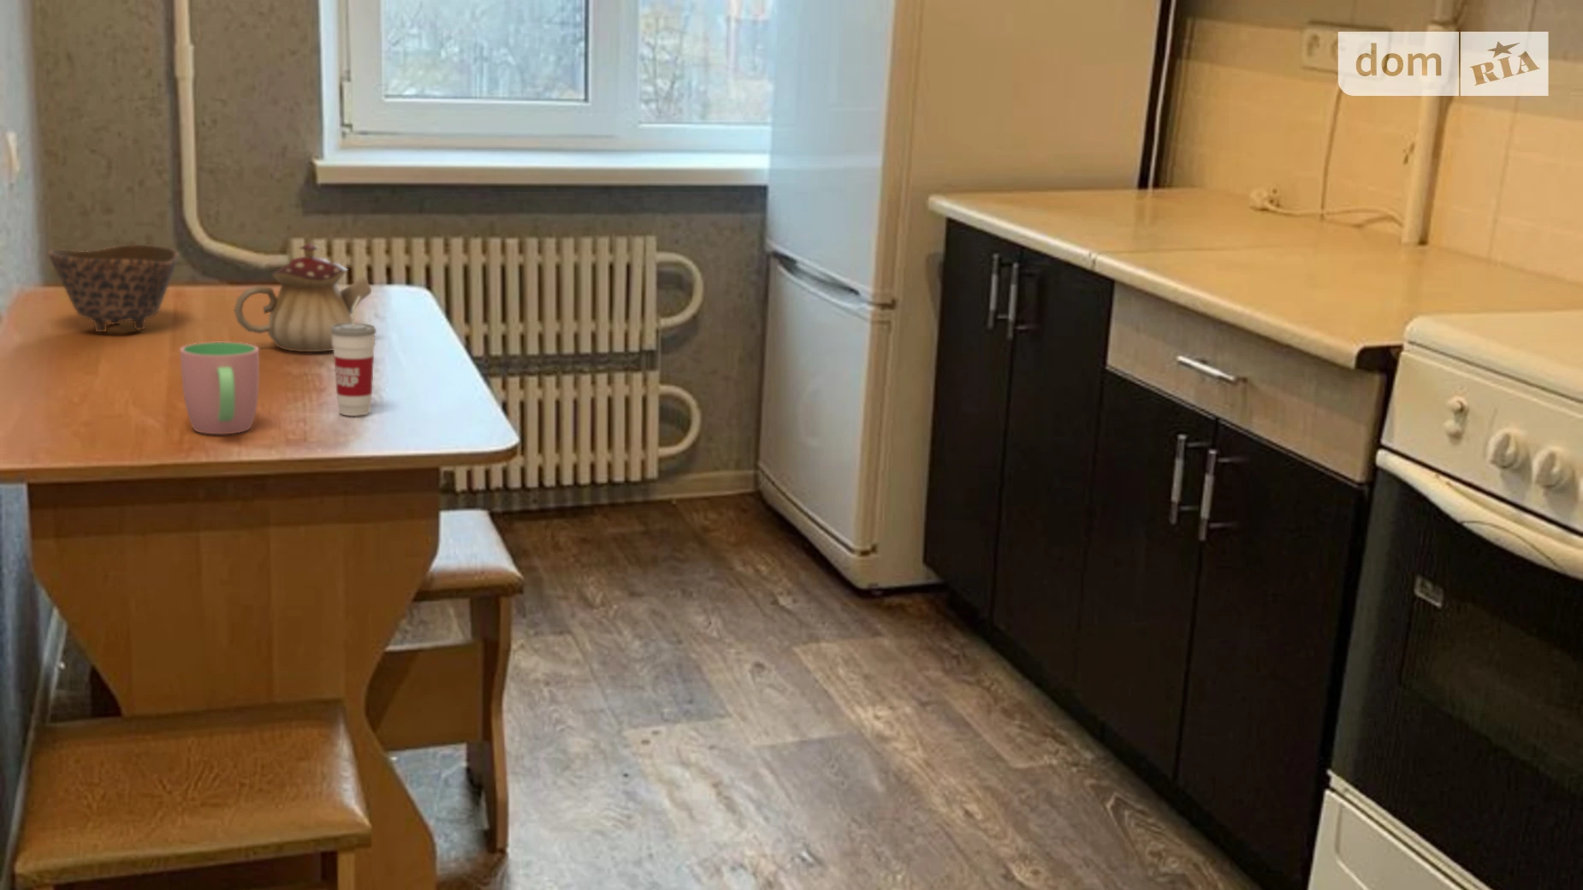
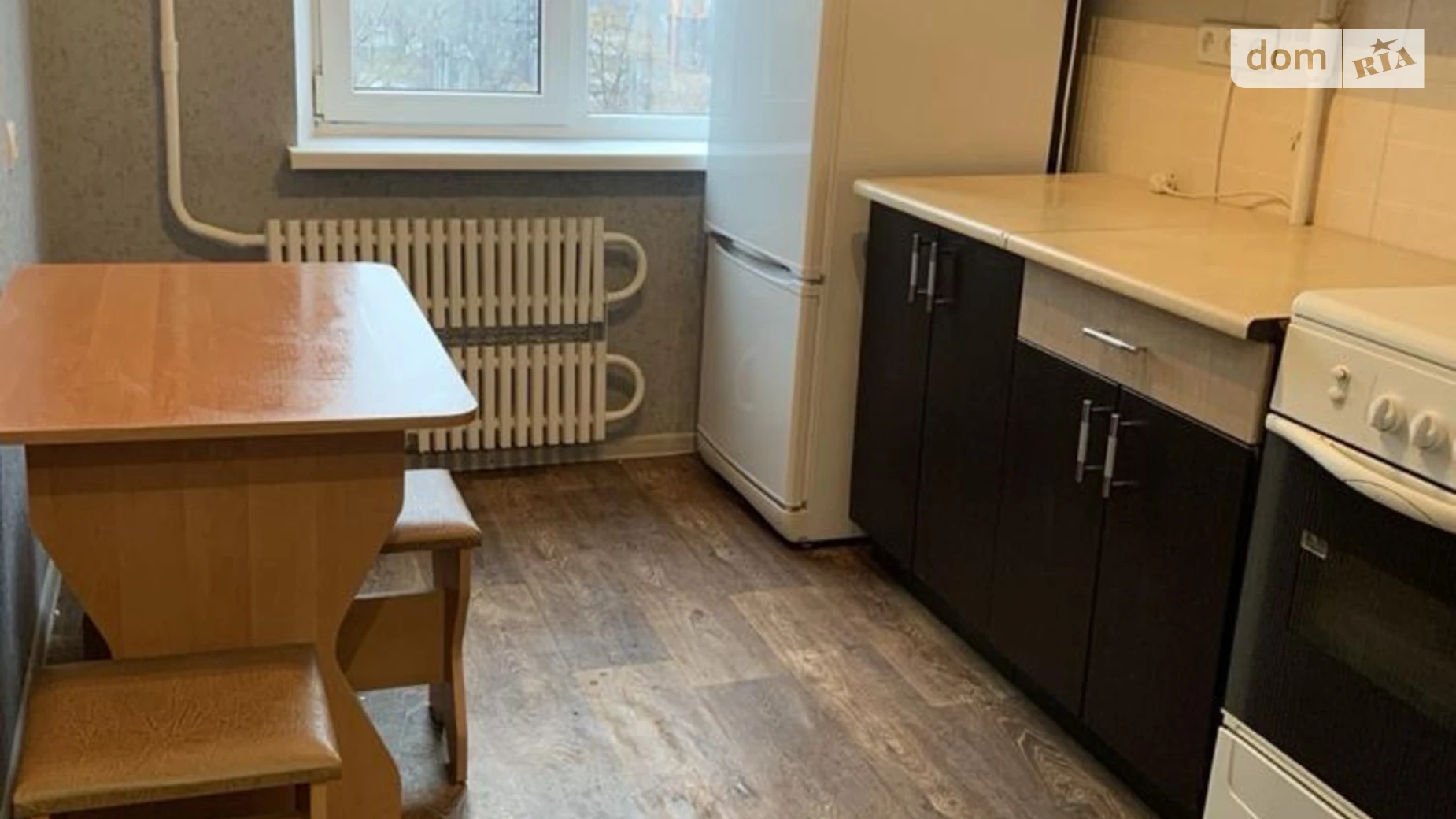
- cup [178,341,260,435]
- bowl [47,243,179,333]
- teapot [234,242,372,352]
- cup [332,296,377,417]
